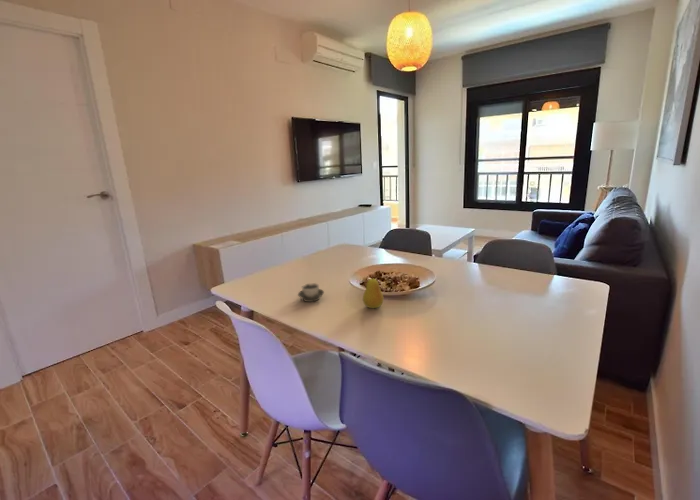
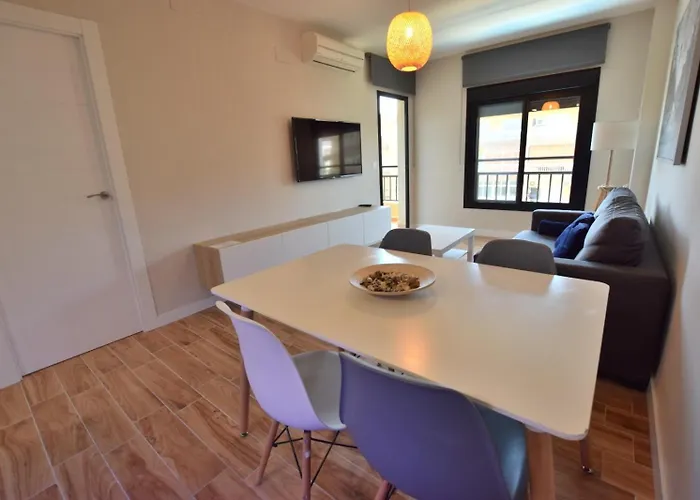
- cup [297,282,325,303]
- fruit [362,274,385,309]
